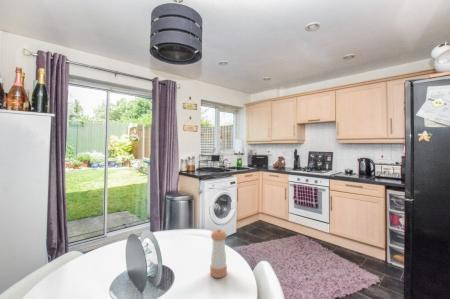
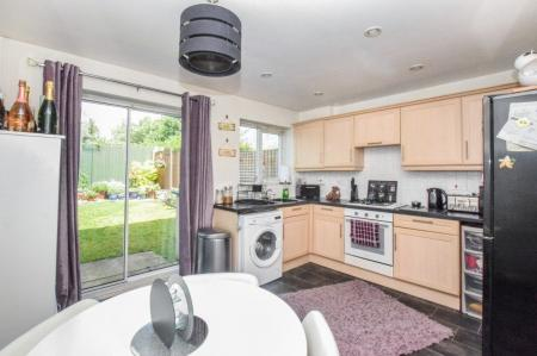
- pepper shaker [209,228,228,279]
